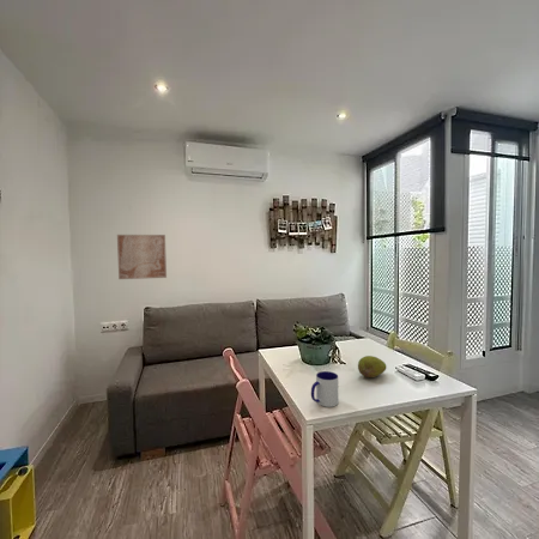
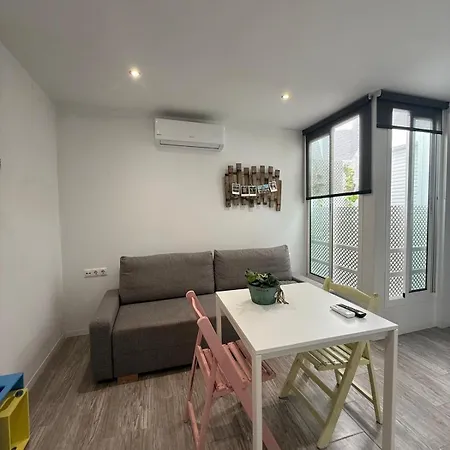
- fruit [357,355,387,378]
- mug [310,370,340,408]
- wall art [116,234,168,280]
